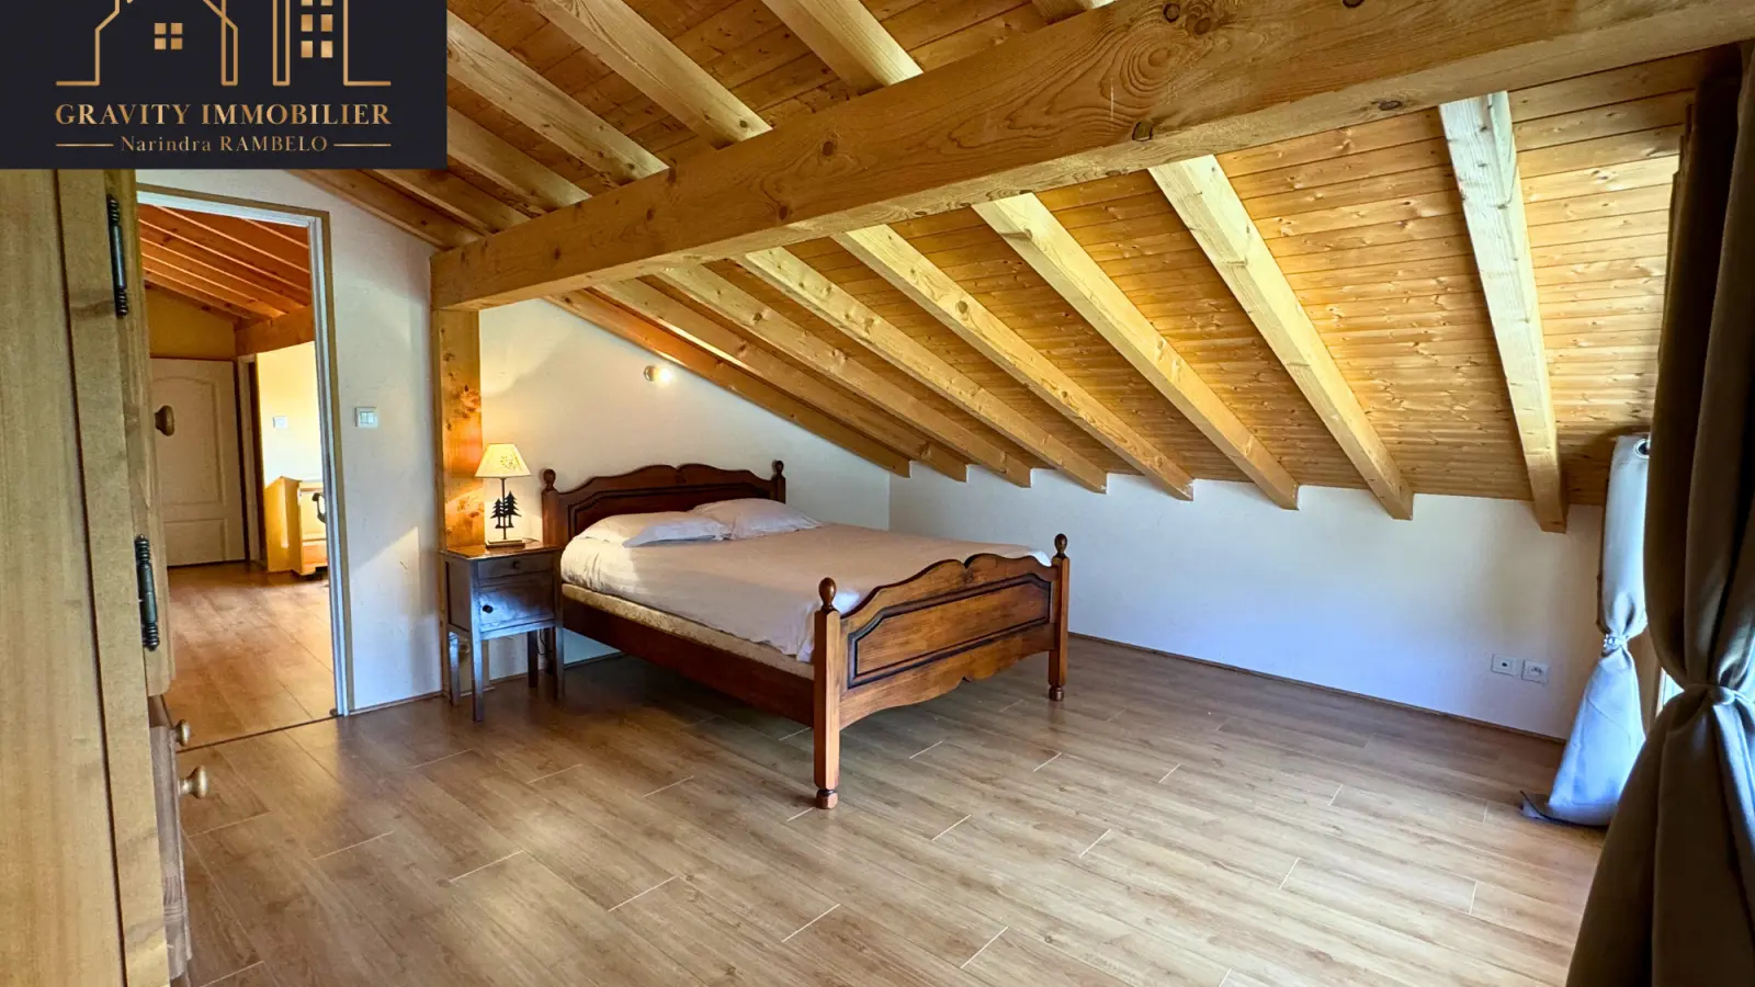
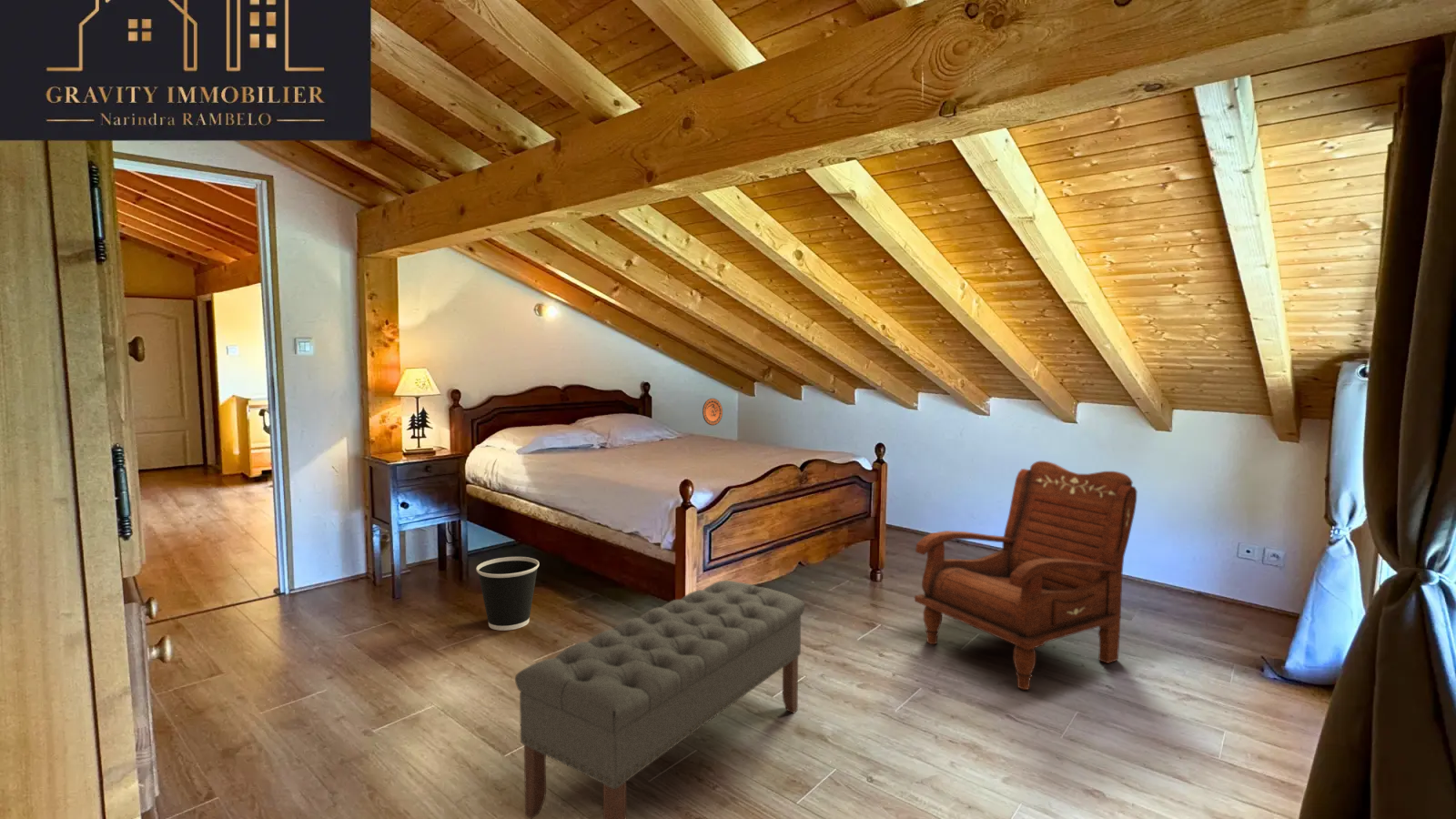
+ armchair [914,460,1138,691]
+ wastebasket [475,556,540,632]
+ decorative plate [702,398,723,426]
+ bench [514,580,805,819]
